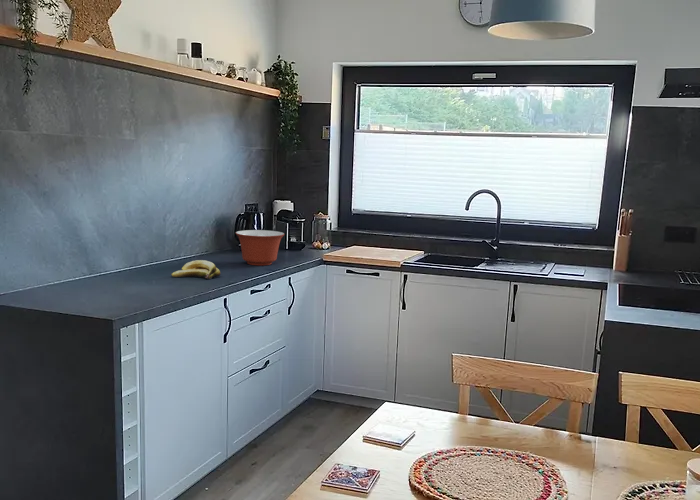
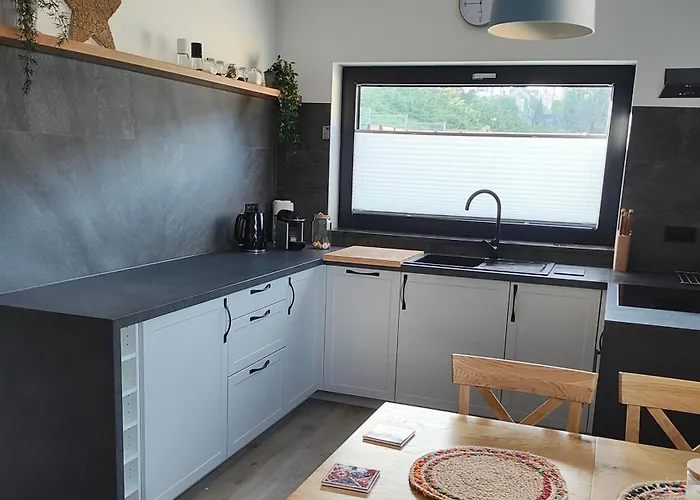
- mixing bowl [235,229,285,266]
- banana [170,259,221,280]
